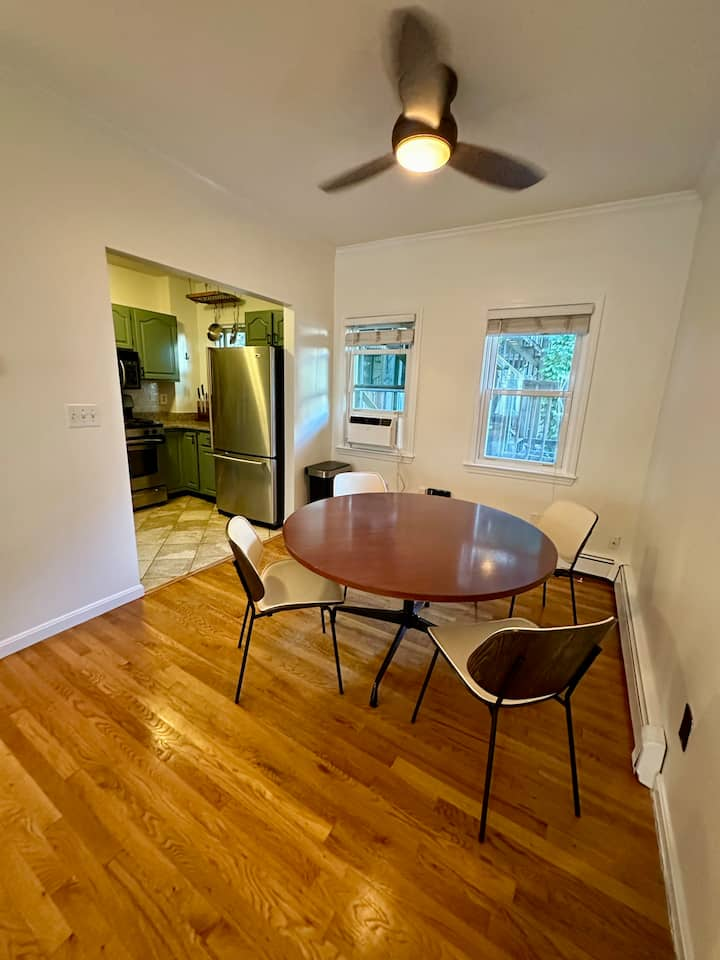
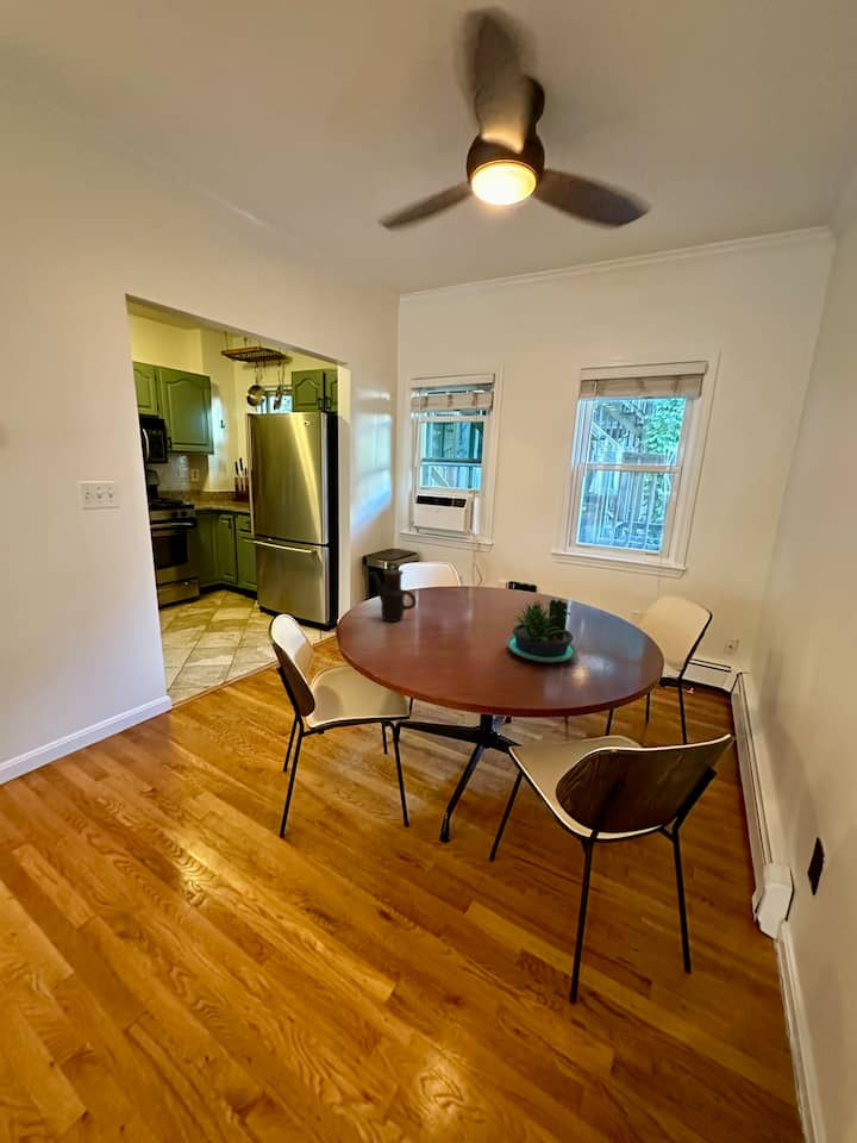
+ potted plant [505,598,578,663]
+ teapot [368,561,418,623]
